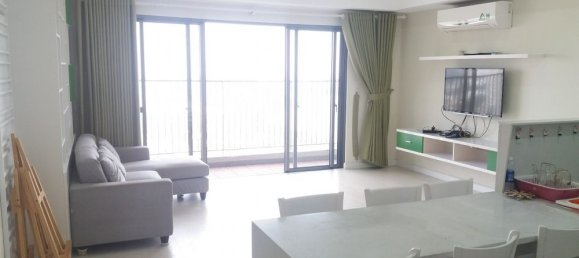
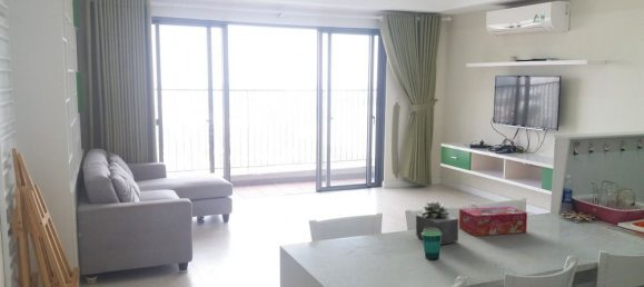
+ cup [422,228,442,261]
+ succulent plant [415,201,459,246]
+ tissue box [458,206,528,237]
